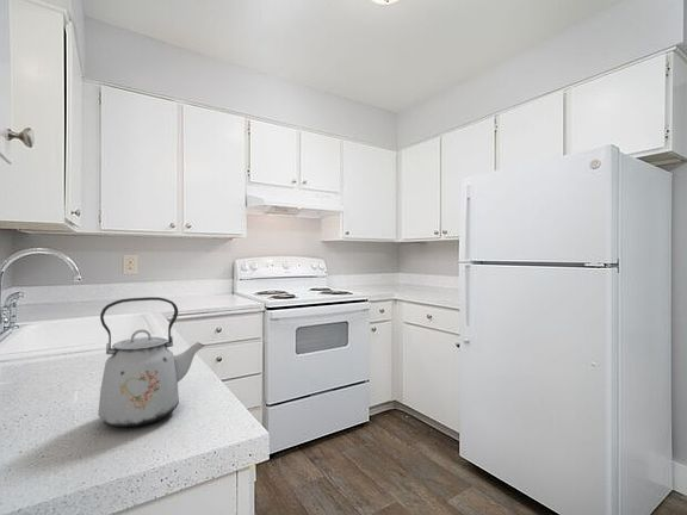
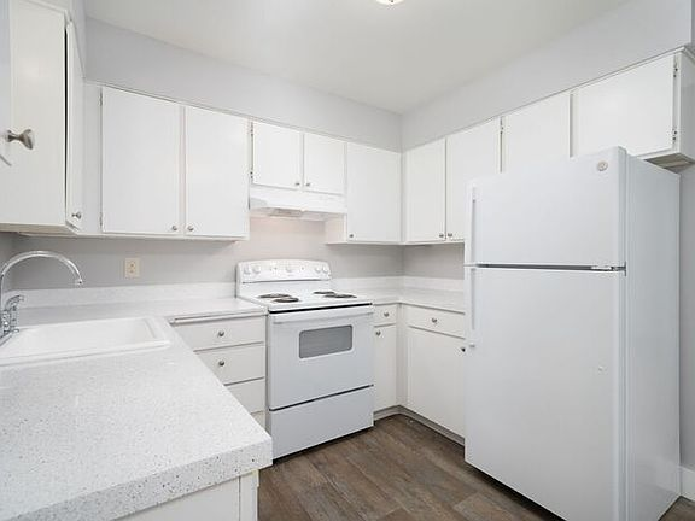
- kettle [97,296,205,428]
